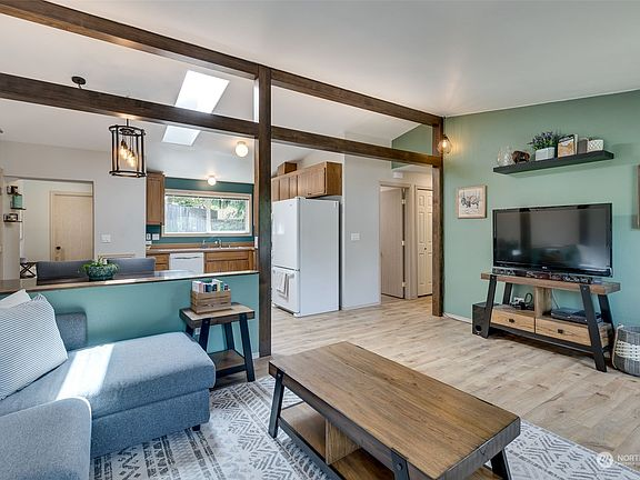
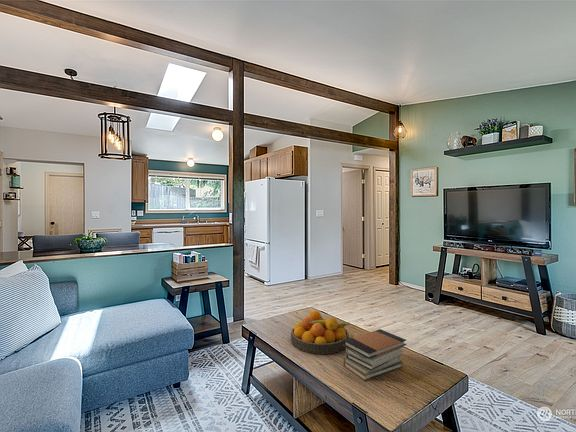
+ book stack [342,328,407,381]
+ fruit bowl [290,309,351,355]
